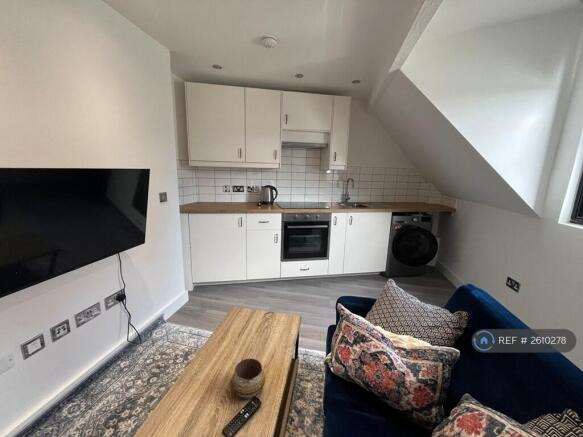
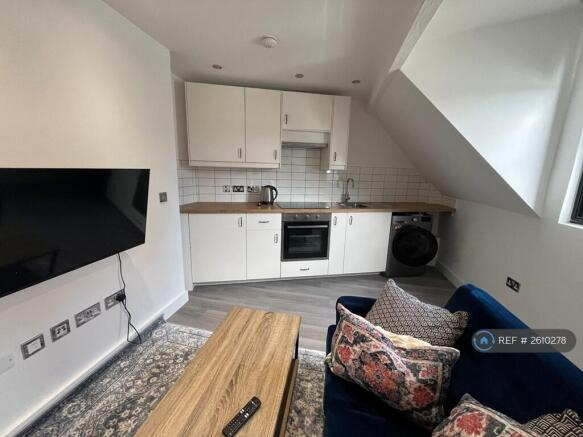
- decorative bowl [231,357,266,400]
